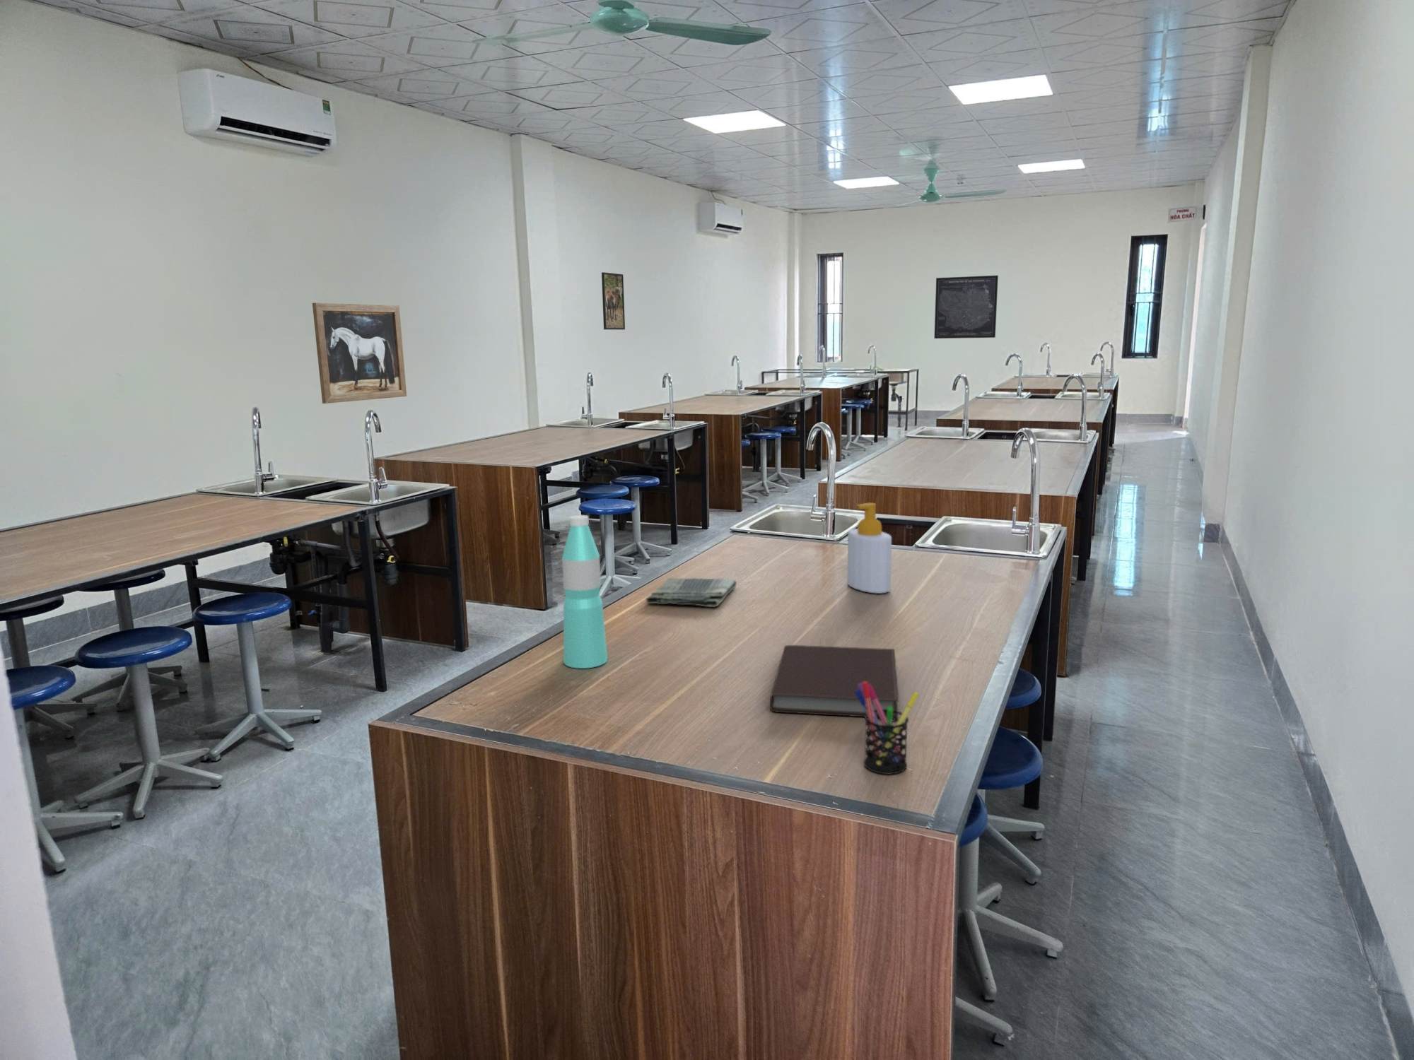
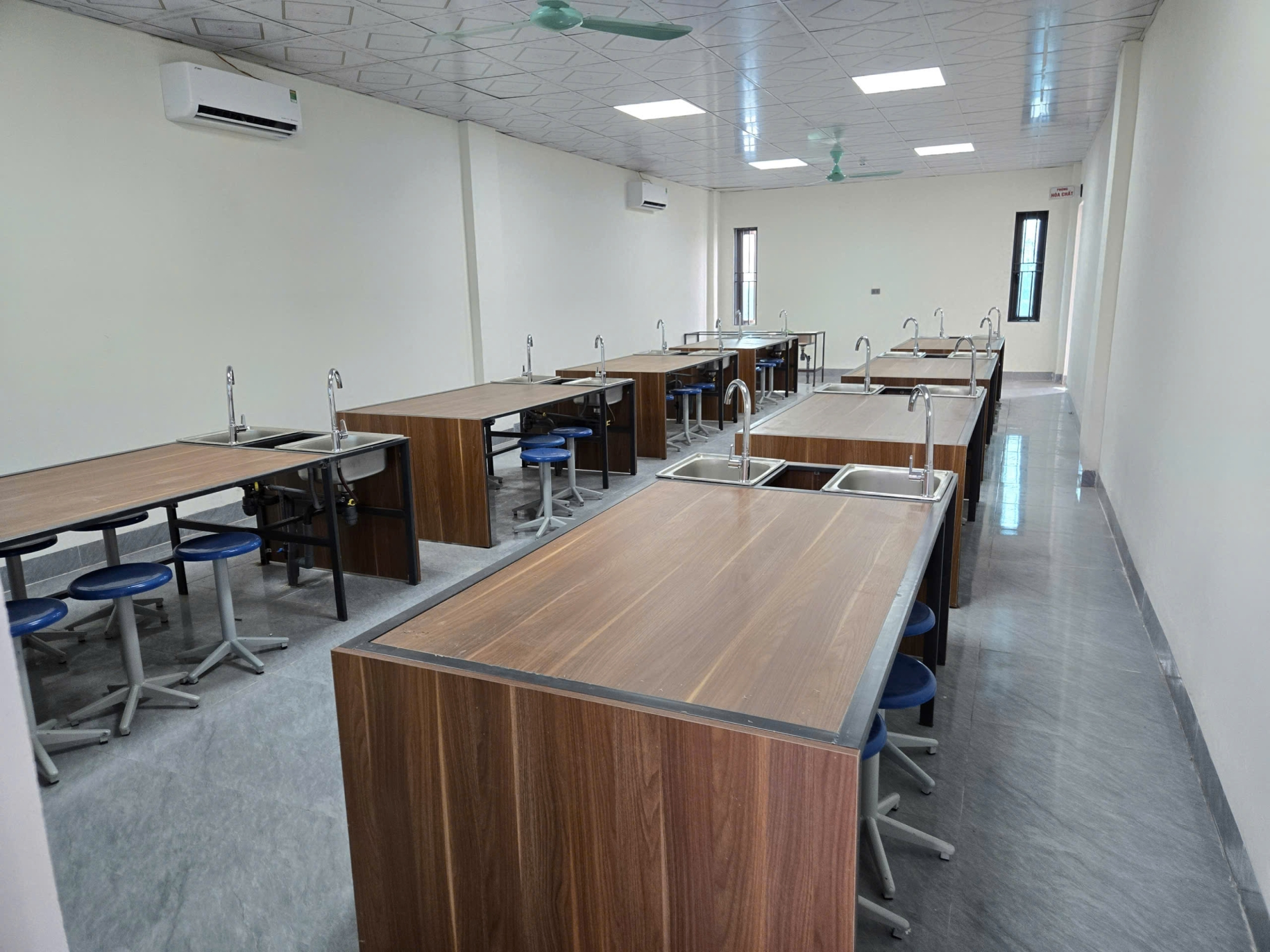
- soap bottle [846,502,892,595]
- water bottle [561,514,608,669]
- pen holder [855,681,920,775]
- notebook [769,645,900,719]
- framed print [601,272,626,330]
- dish towel [645,578,737,608]
- wall art [933,275,999,340]
- wall art [312,303,407,404]
